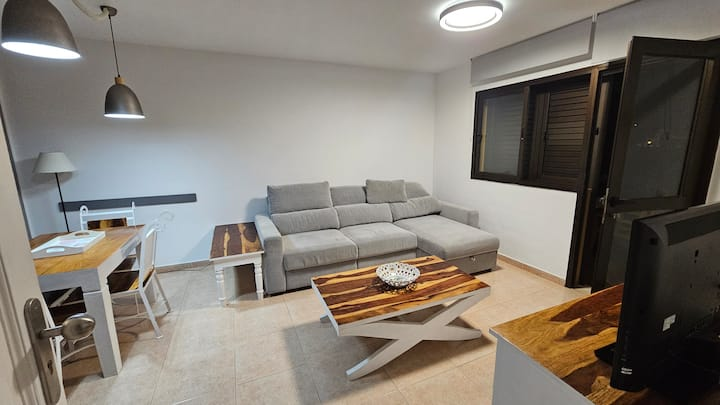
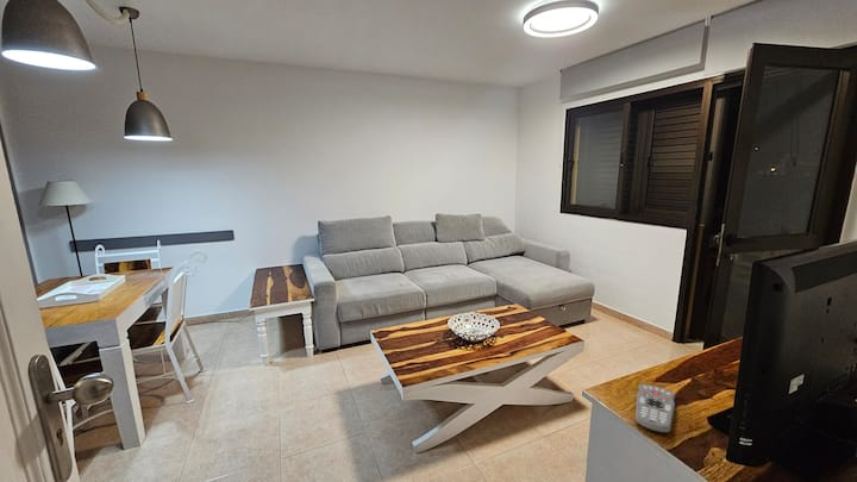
+ remote control [634,383,676,434]
